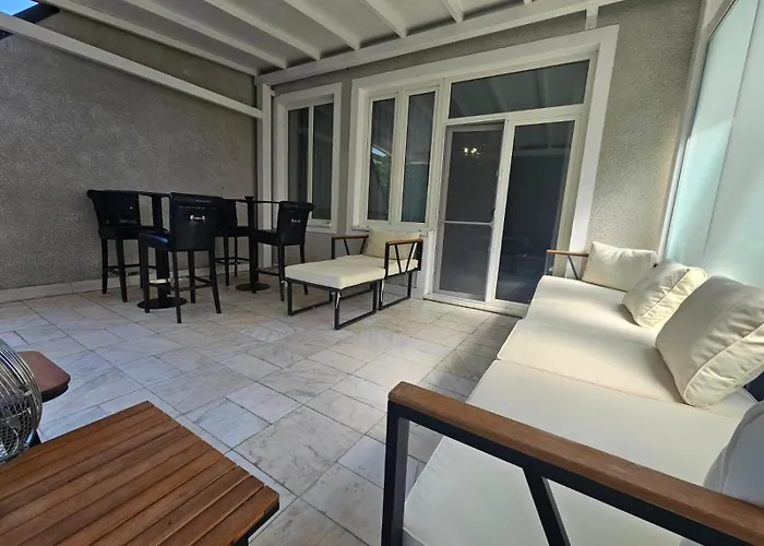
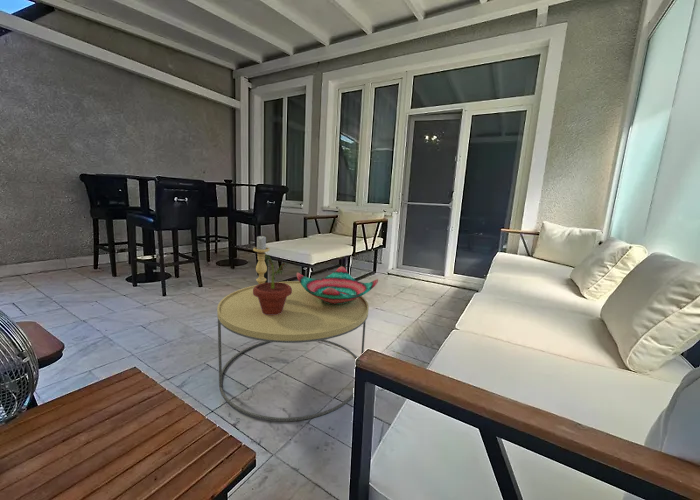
+ candle holder [252,234,271,285]
+ decorative bowl [296,265,379,304]
+ potted plant [253,253,292,315]
+ coffee table [216,280,370,422]
